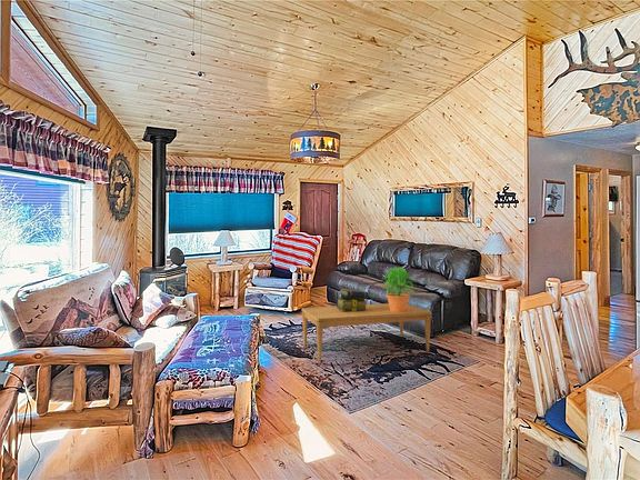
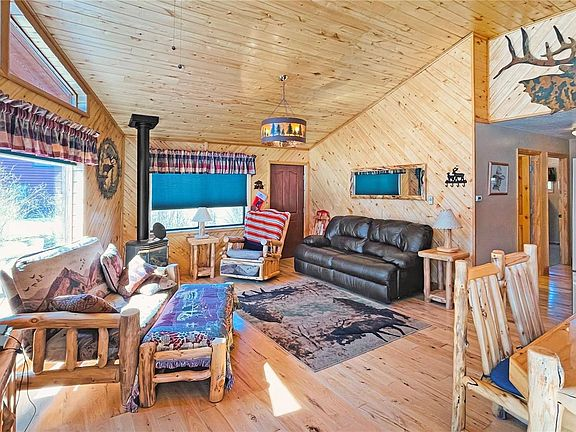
- coffee table [301,302,432,363]
- potted plant [381,266,417,312]
- stack of books [336,288,369,312]
